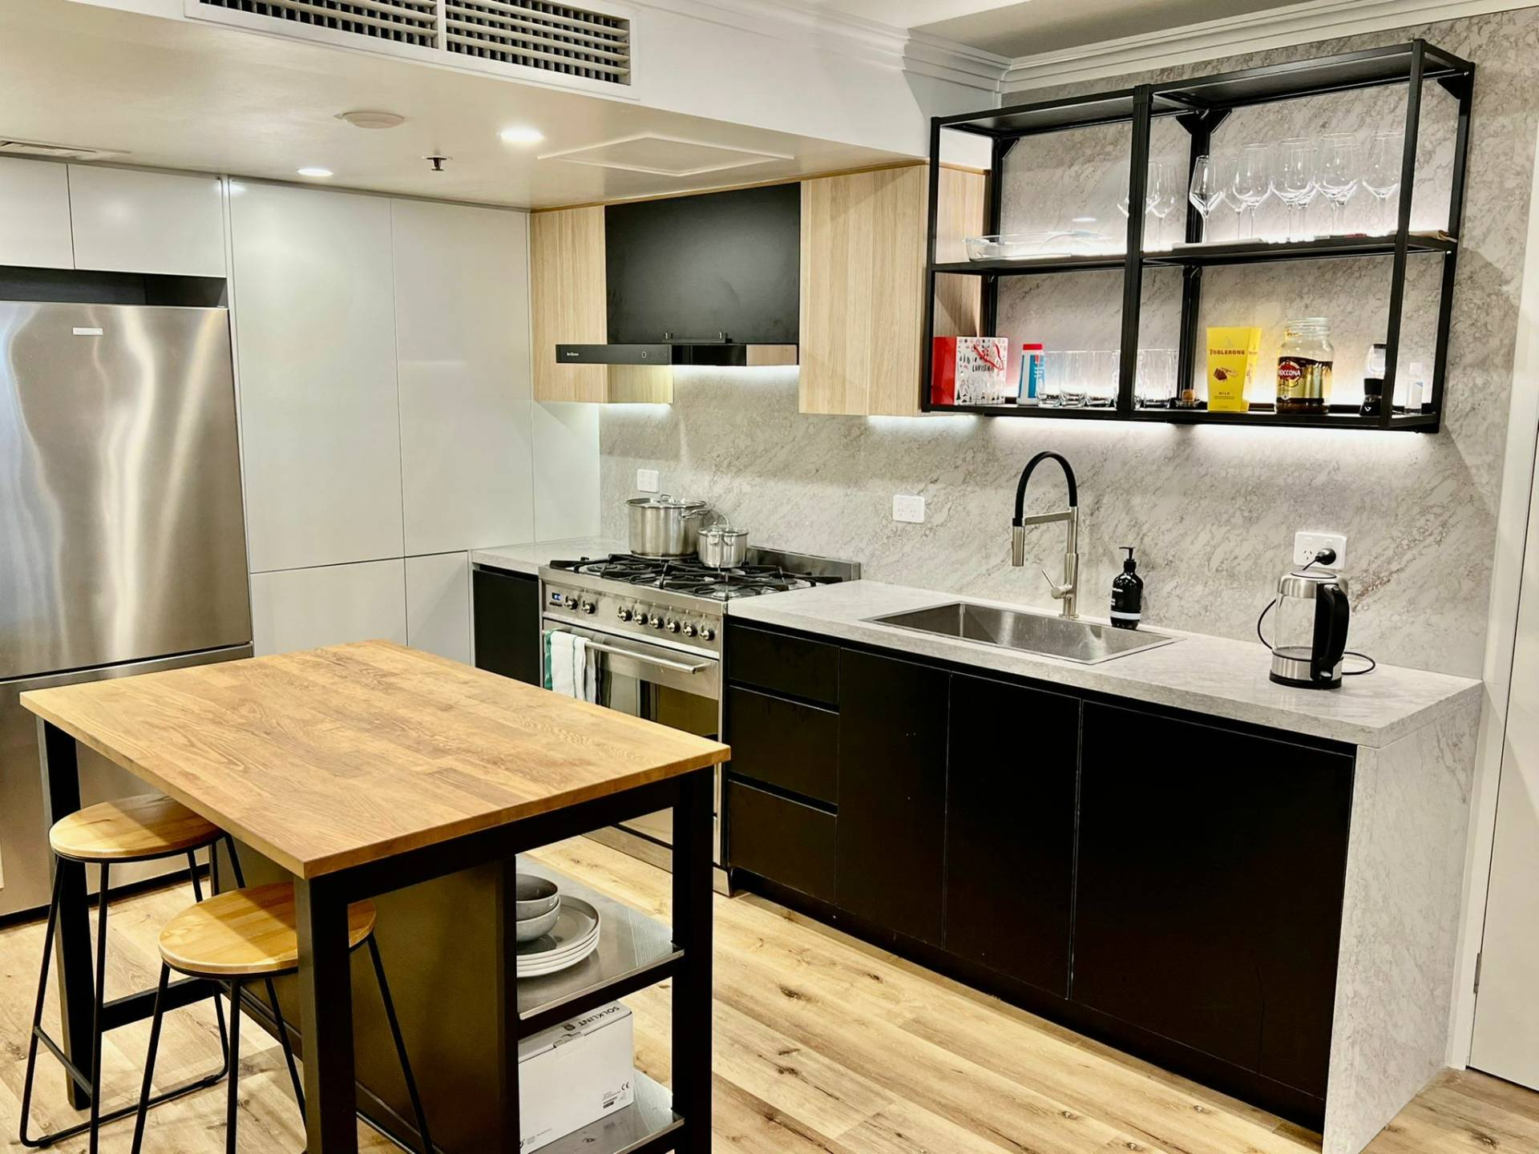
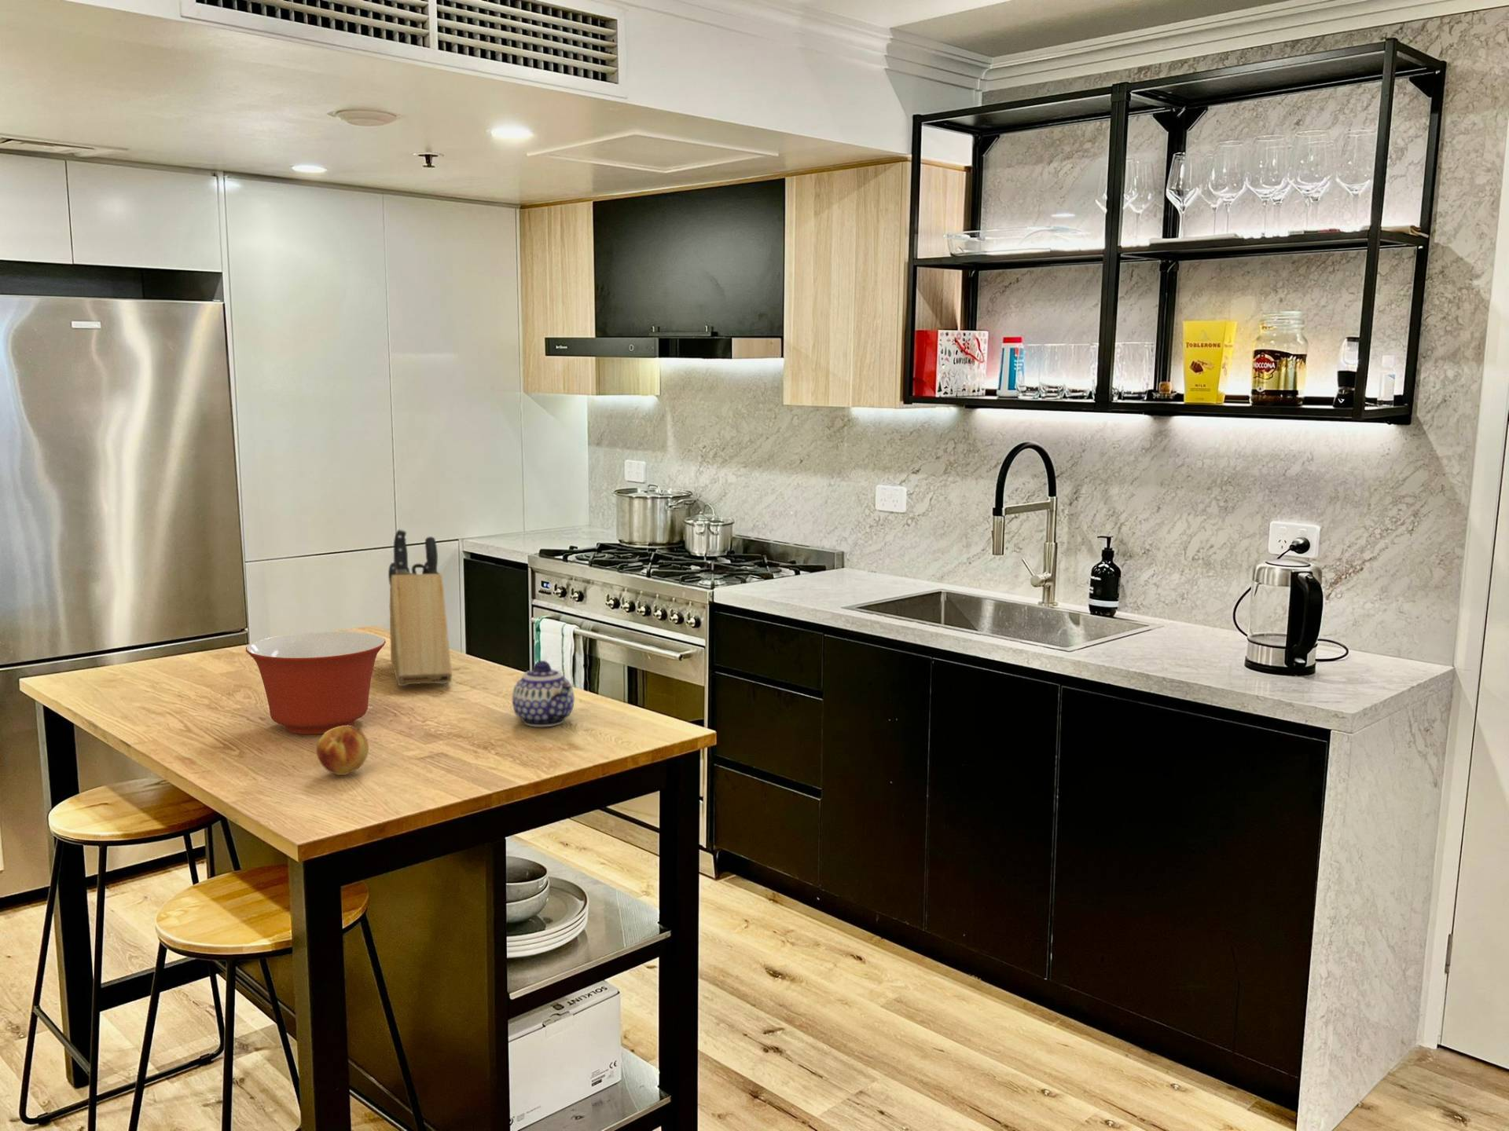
+ fruit [316,725,370,776]
+ teapot [512,659,575,727]
+ knife block [387,529,453,687]
+ mixing bowl [245,631,386,735]
